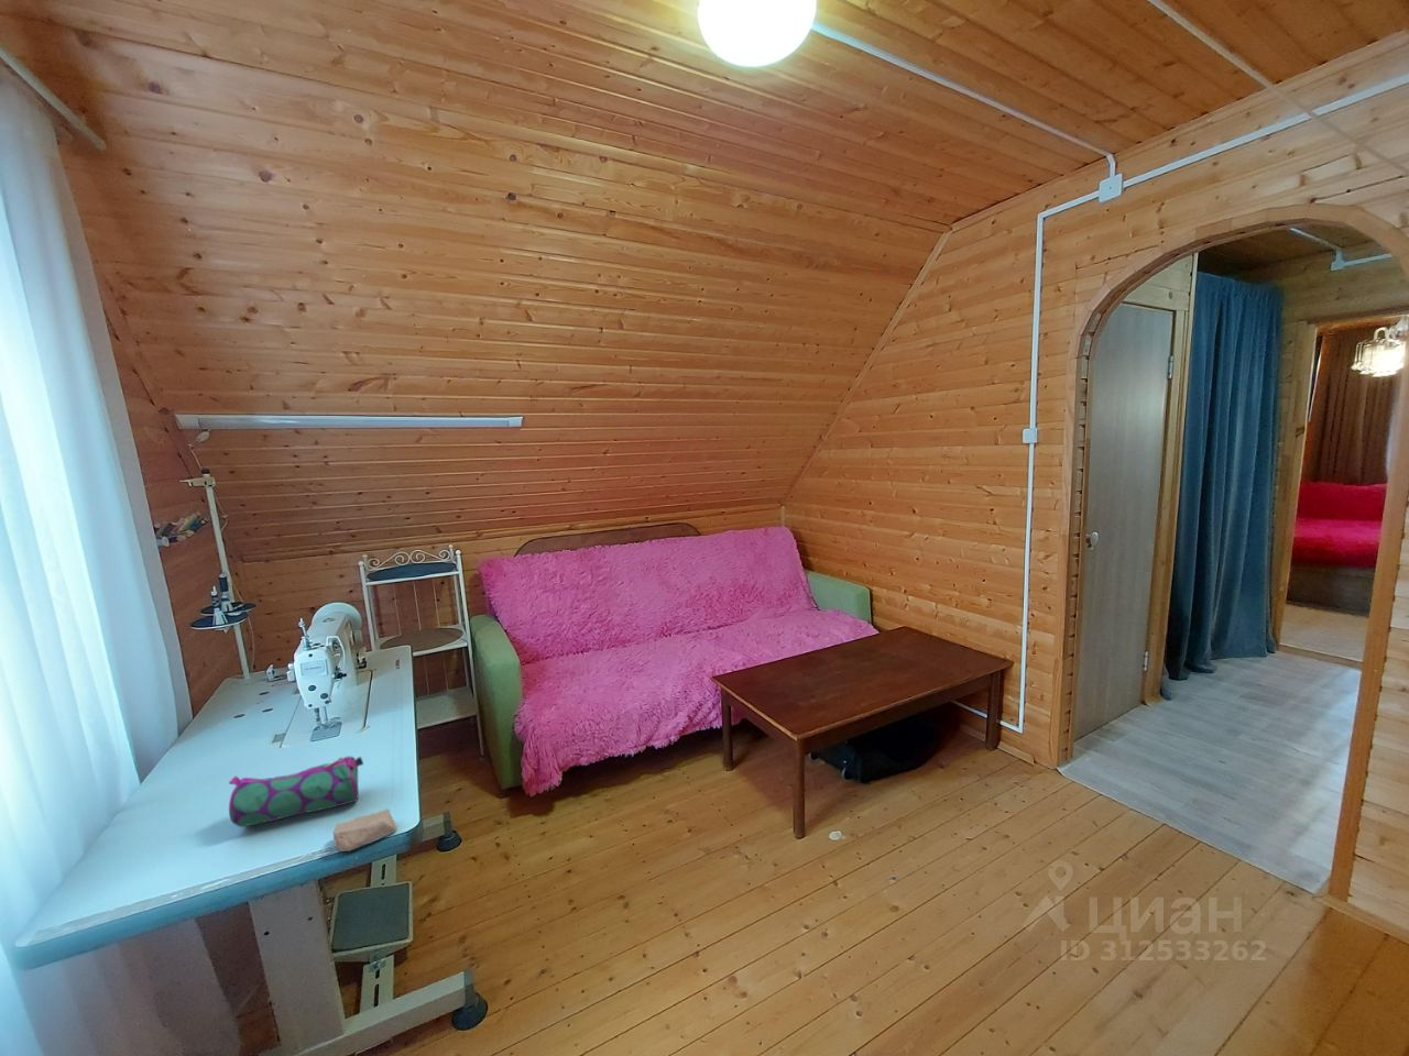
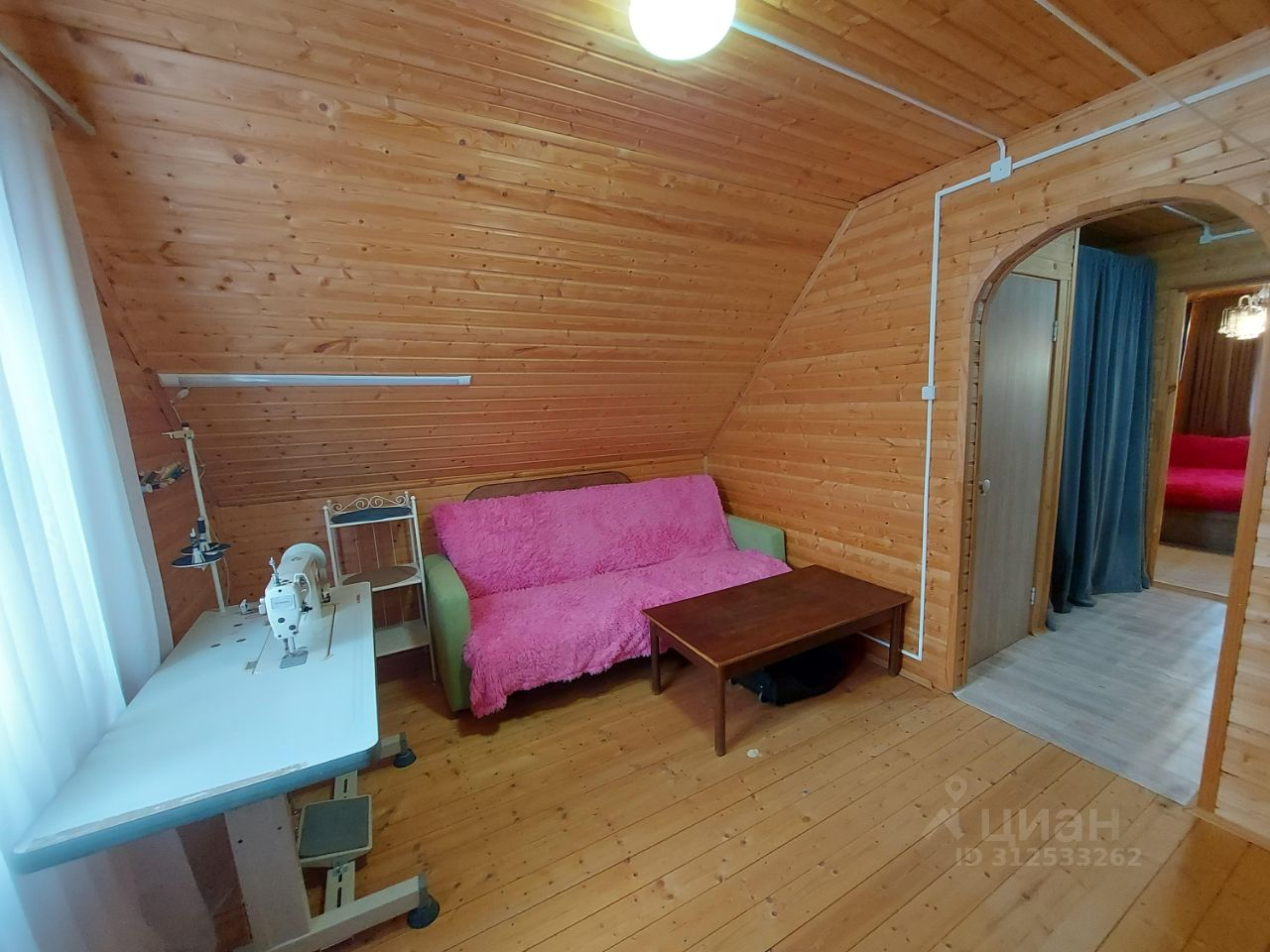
- soap bar [333,808,397,853]
- pencil case [227,755,364,827]
